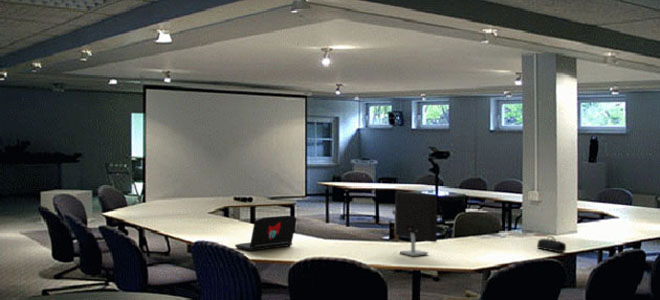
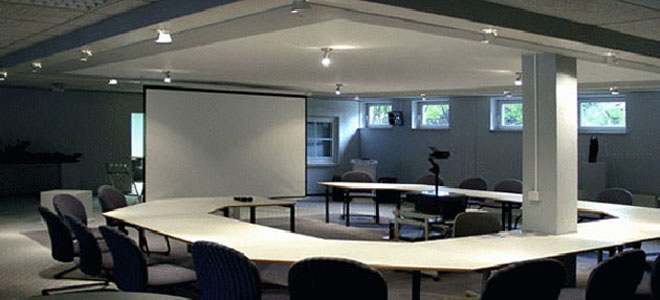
- computer monitor [394,191,438,257]
- pencil case [536,235,567,253]
- laptop [234,215,298,252]
